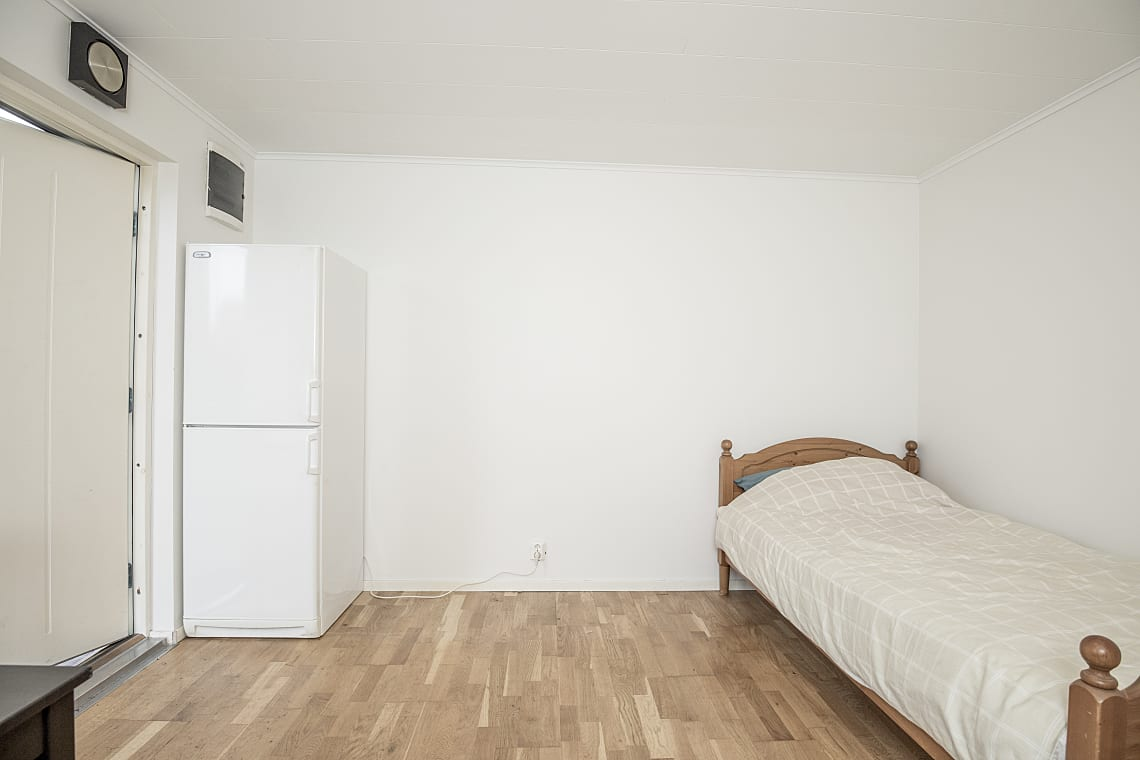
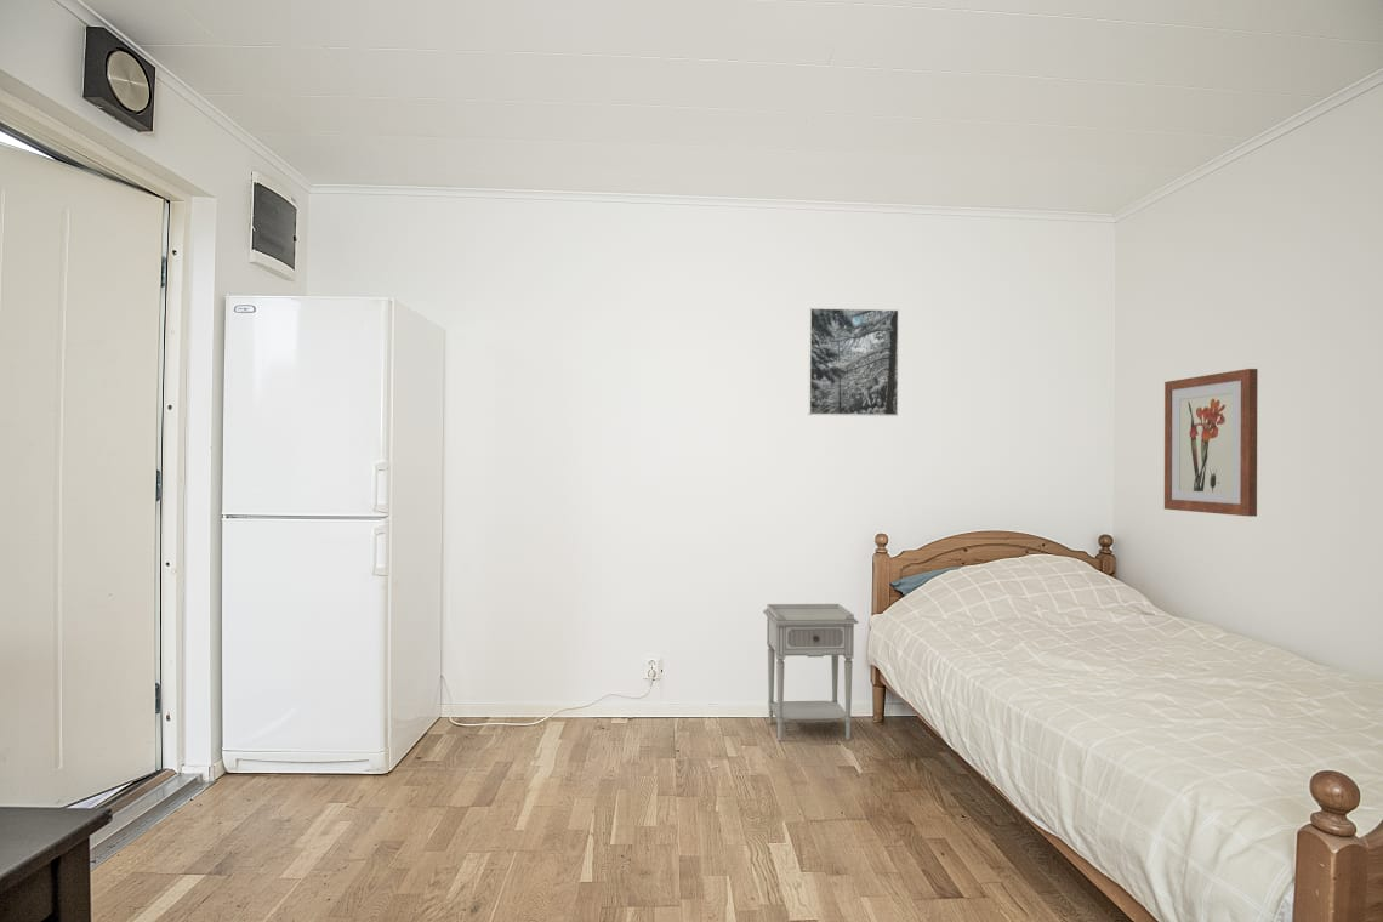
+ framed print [807,307,900,417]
+ wall art [1163,368,1259,518]
+ nightstand [762,603,860,742]
